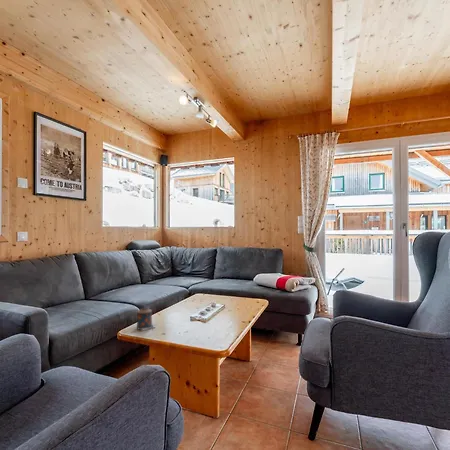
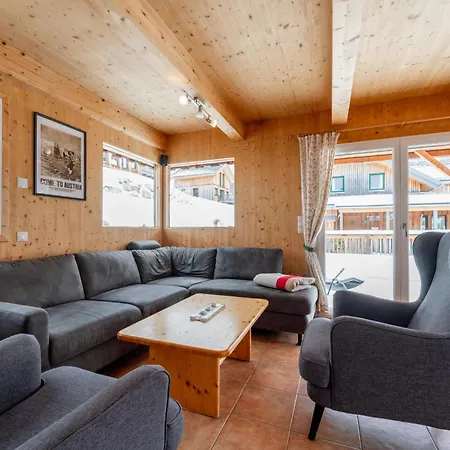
- candle [136,307,156,332]
